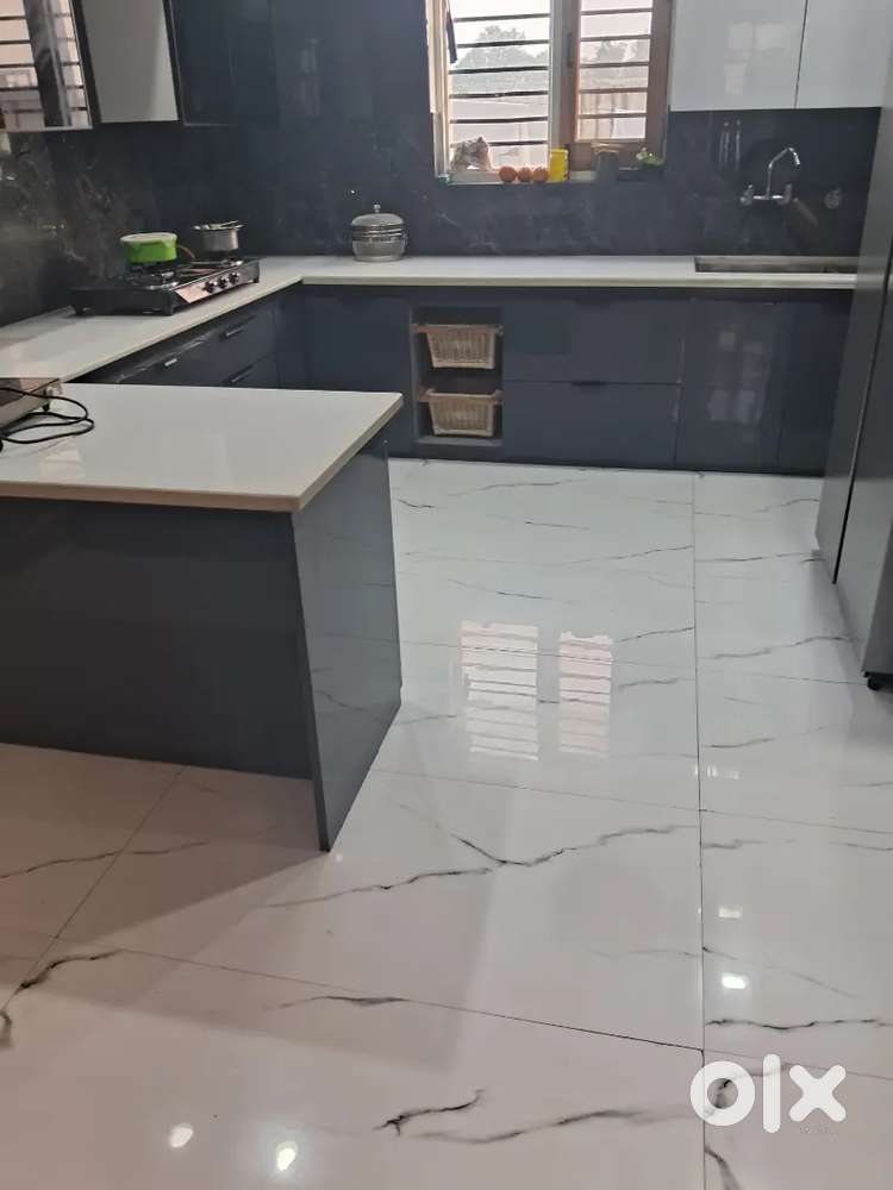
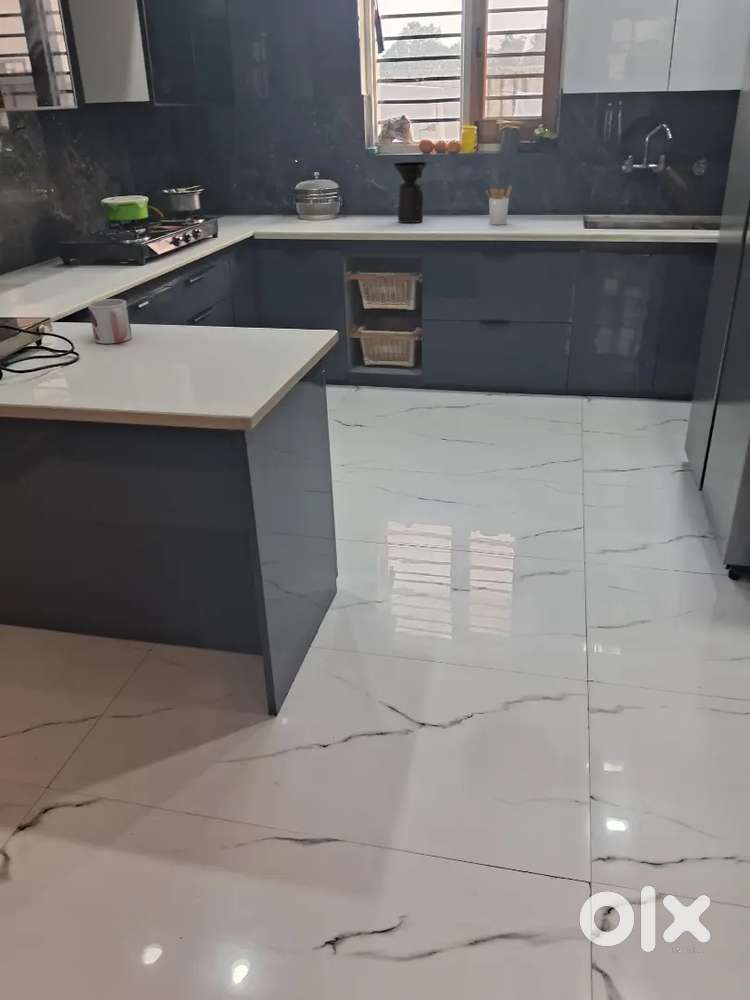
+ utensil holder [485,184,513,226]
+ coffee maker [393,161,427,224]
+ mug [87,298,133,345]
